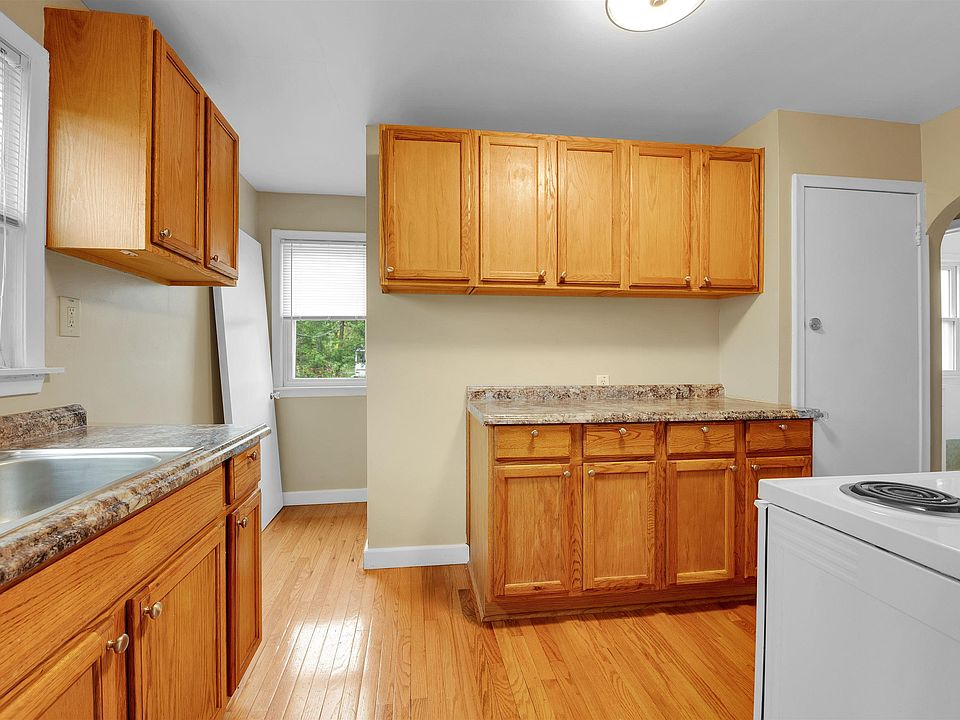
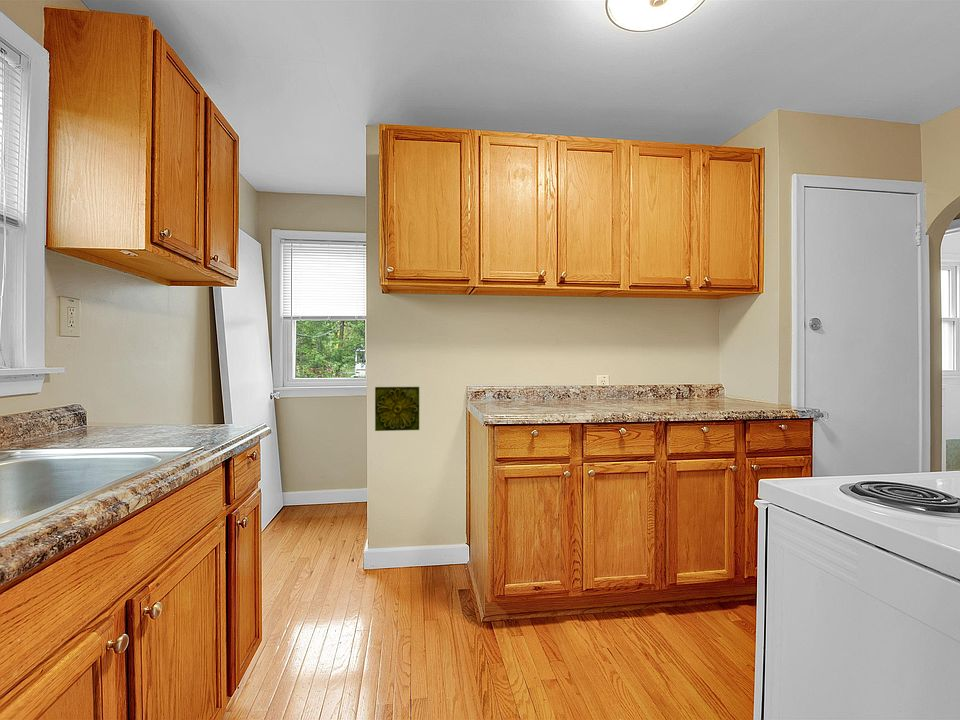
+ decorative tile [374,386,420,432]
